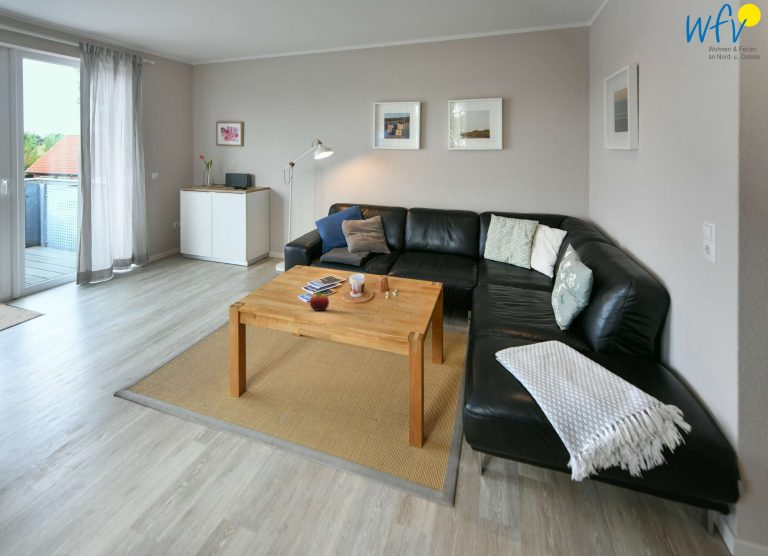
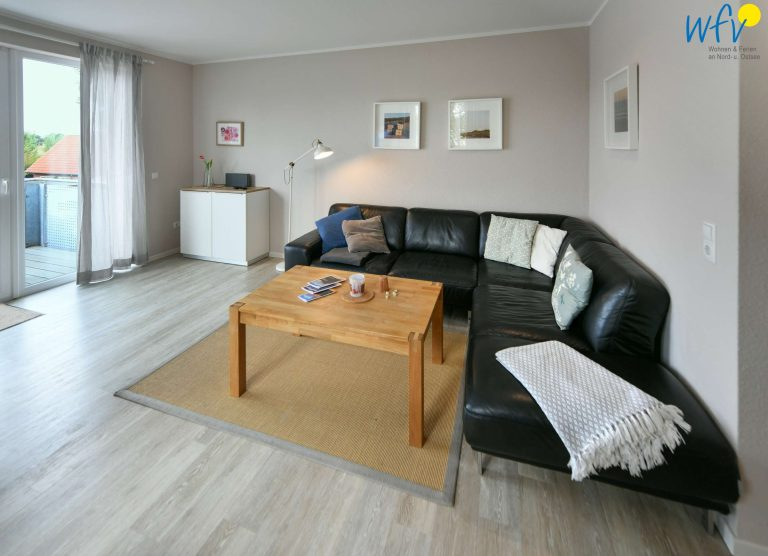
- fruit [309,291,330,312]
